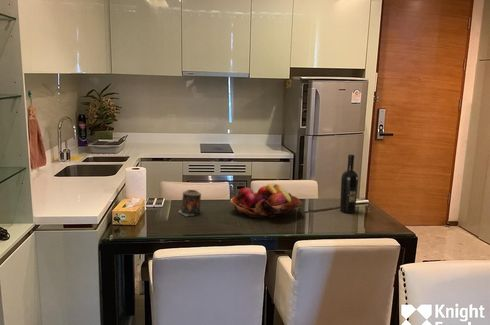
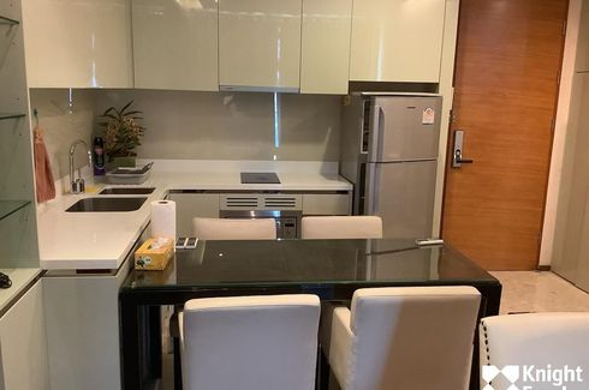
- candle [178,189,202,217]
- fruit basket [229,182,302,219]
- wine bottle [339,154,359,214]
